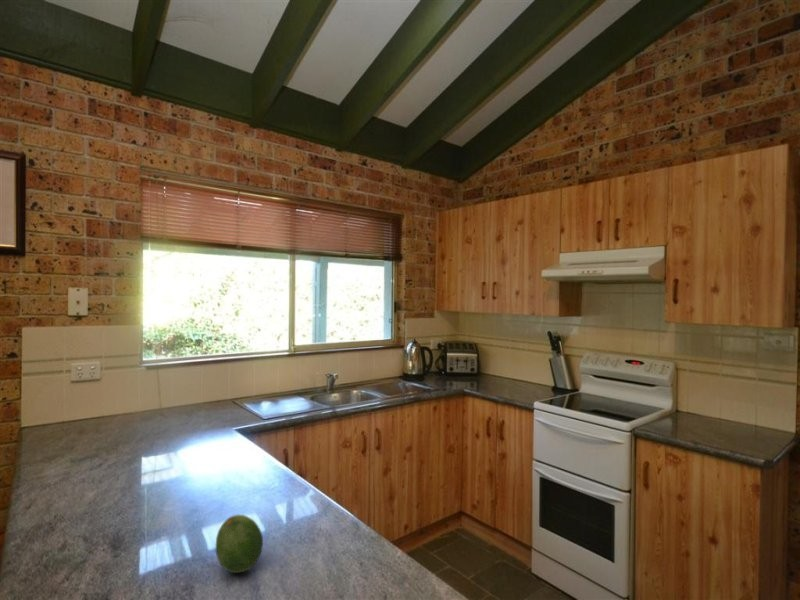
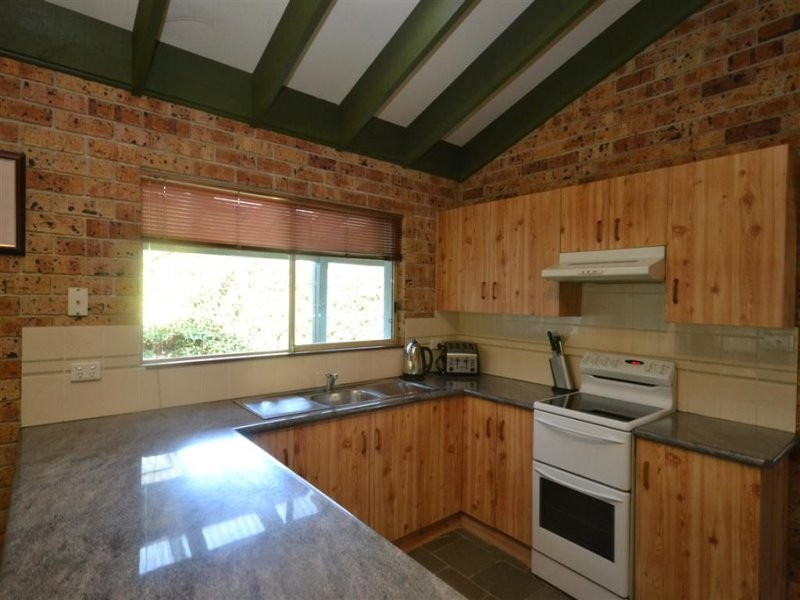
- fruit [215,514,264,574]
